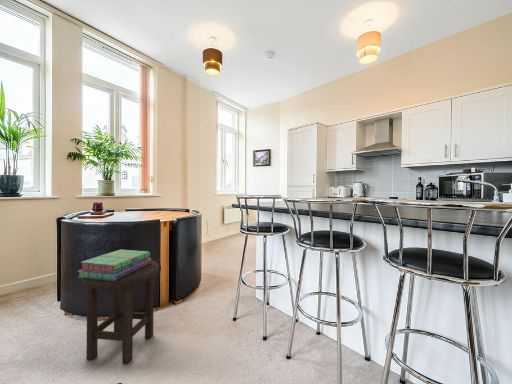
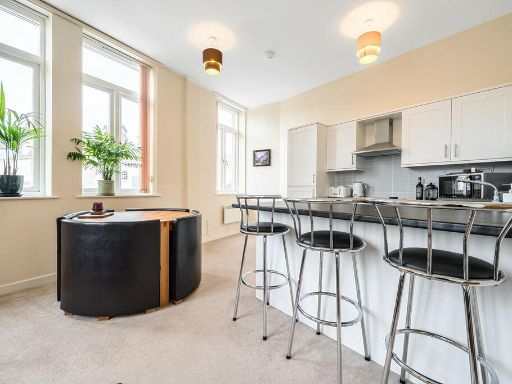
- stack of books [77,249,153,281]
- stool [81,260,160,364]
